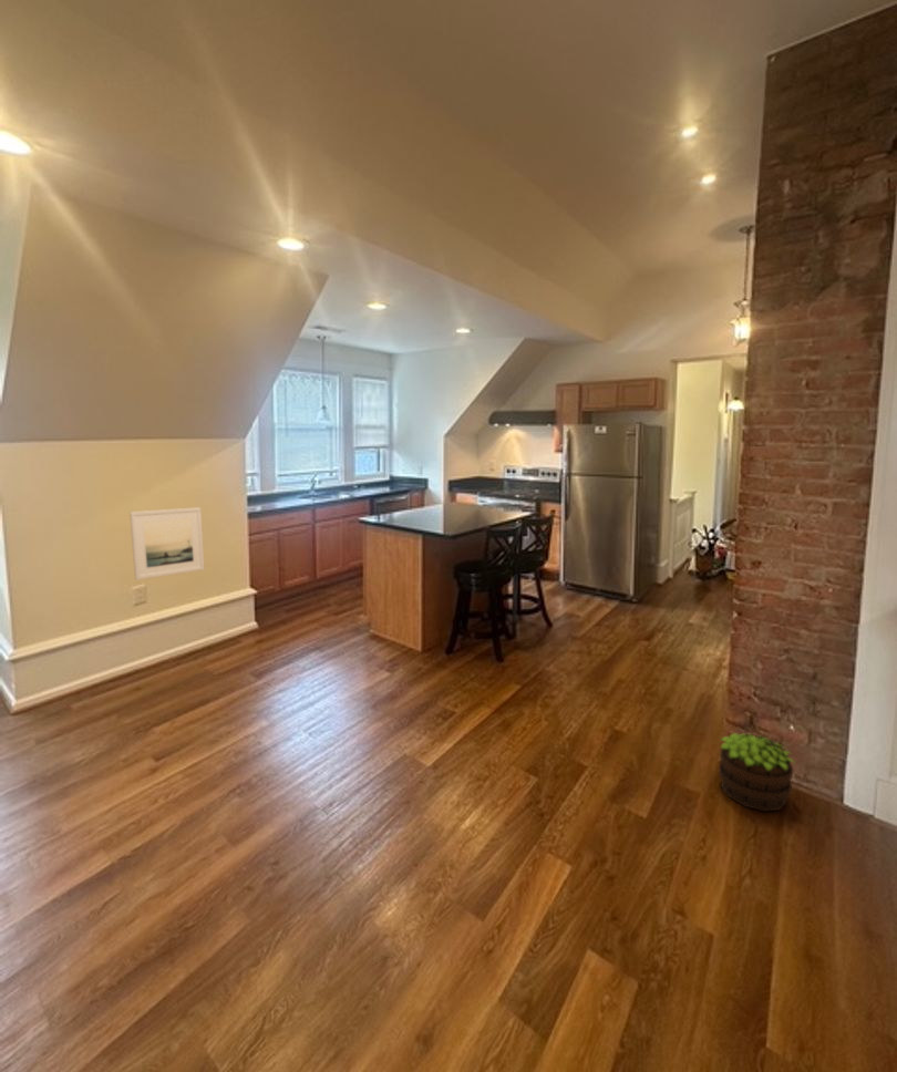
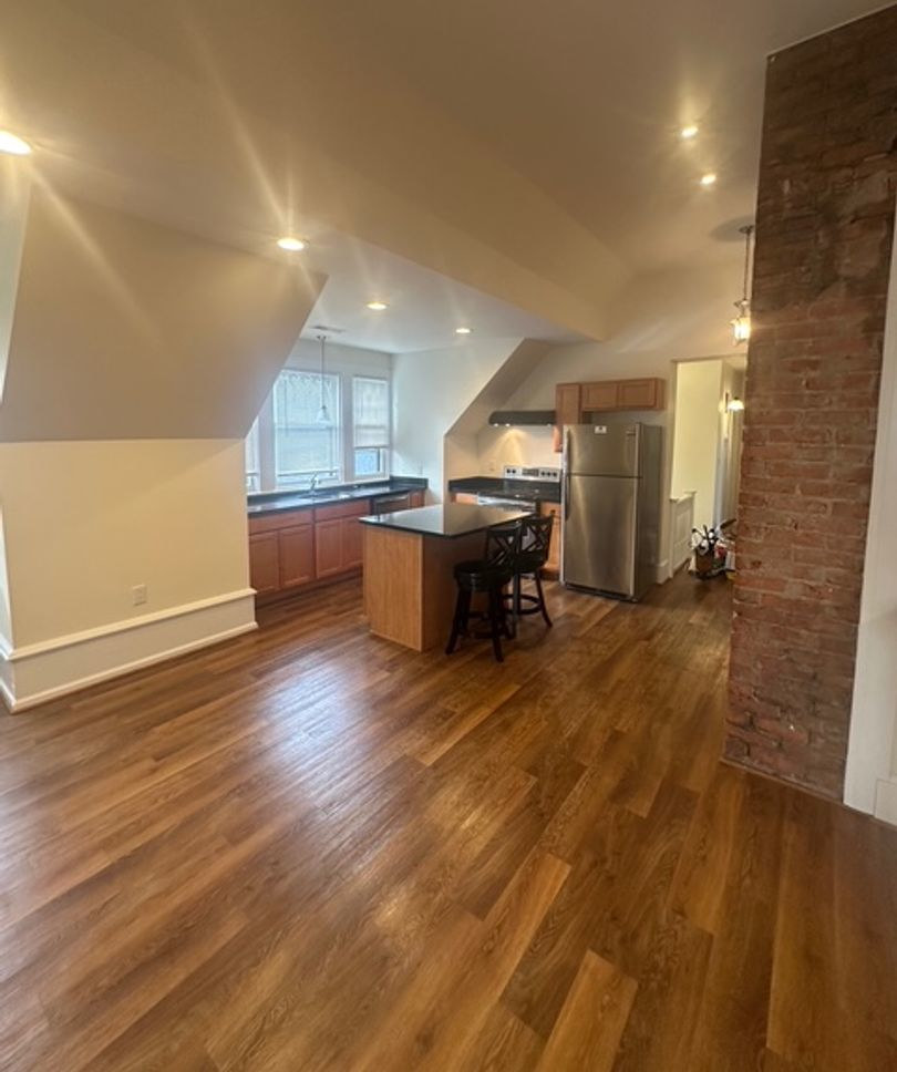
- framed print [128,506,206,581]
- potted plant [718,732,796,813]
